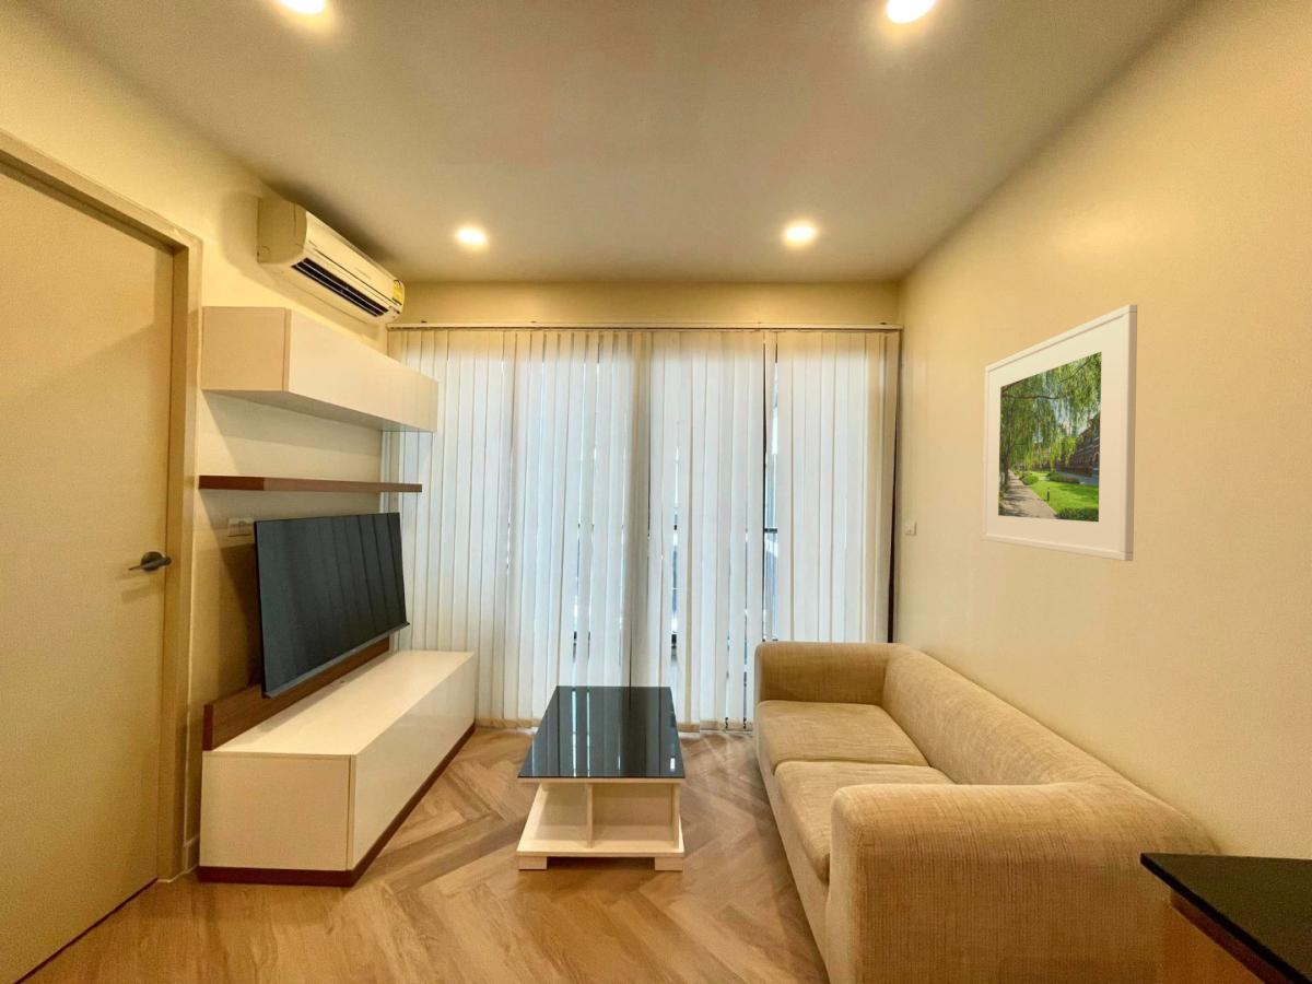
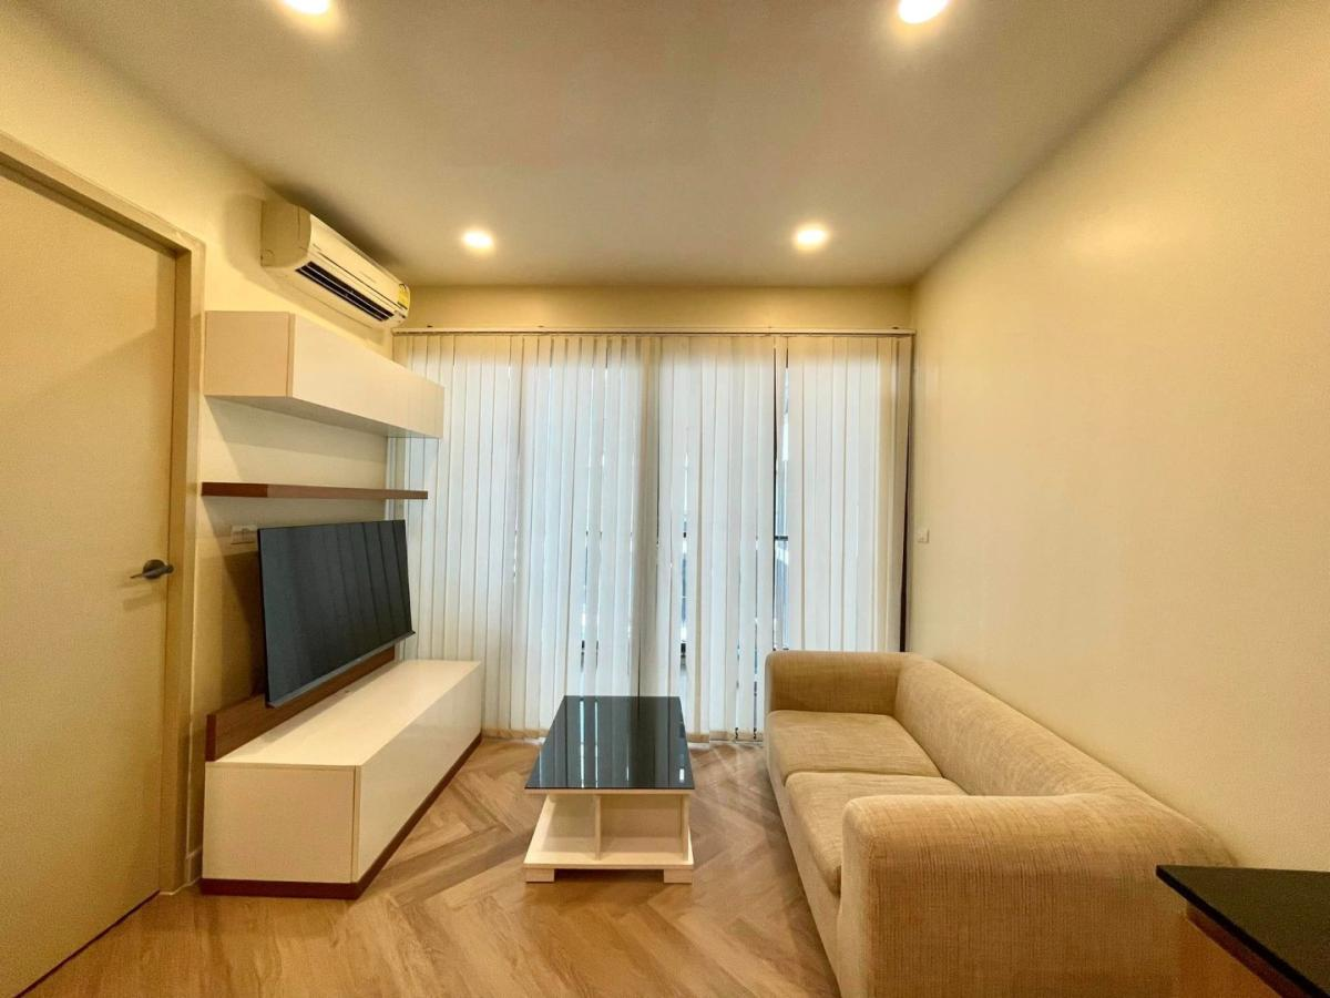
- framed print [981,303,1138,562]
